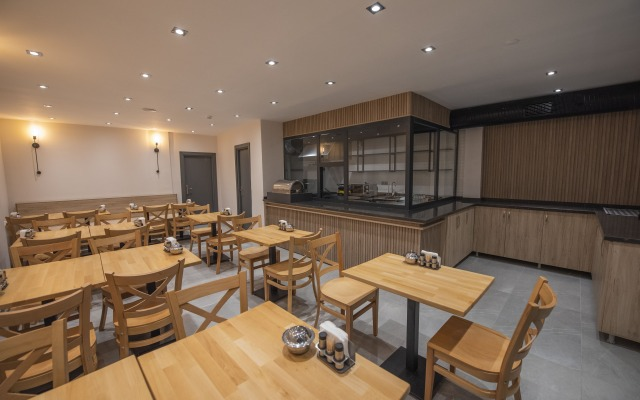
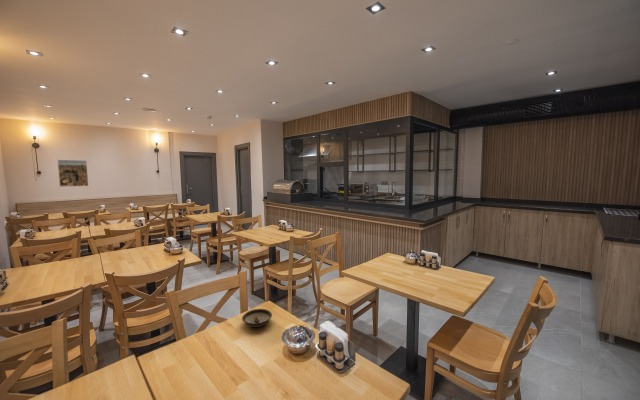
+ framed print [57,159,89,188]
+ saucer [241,308,273,328]
